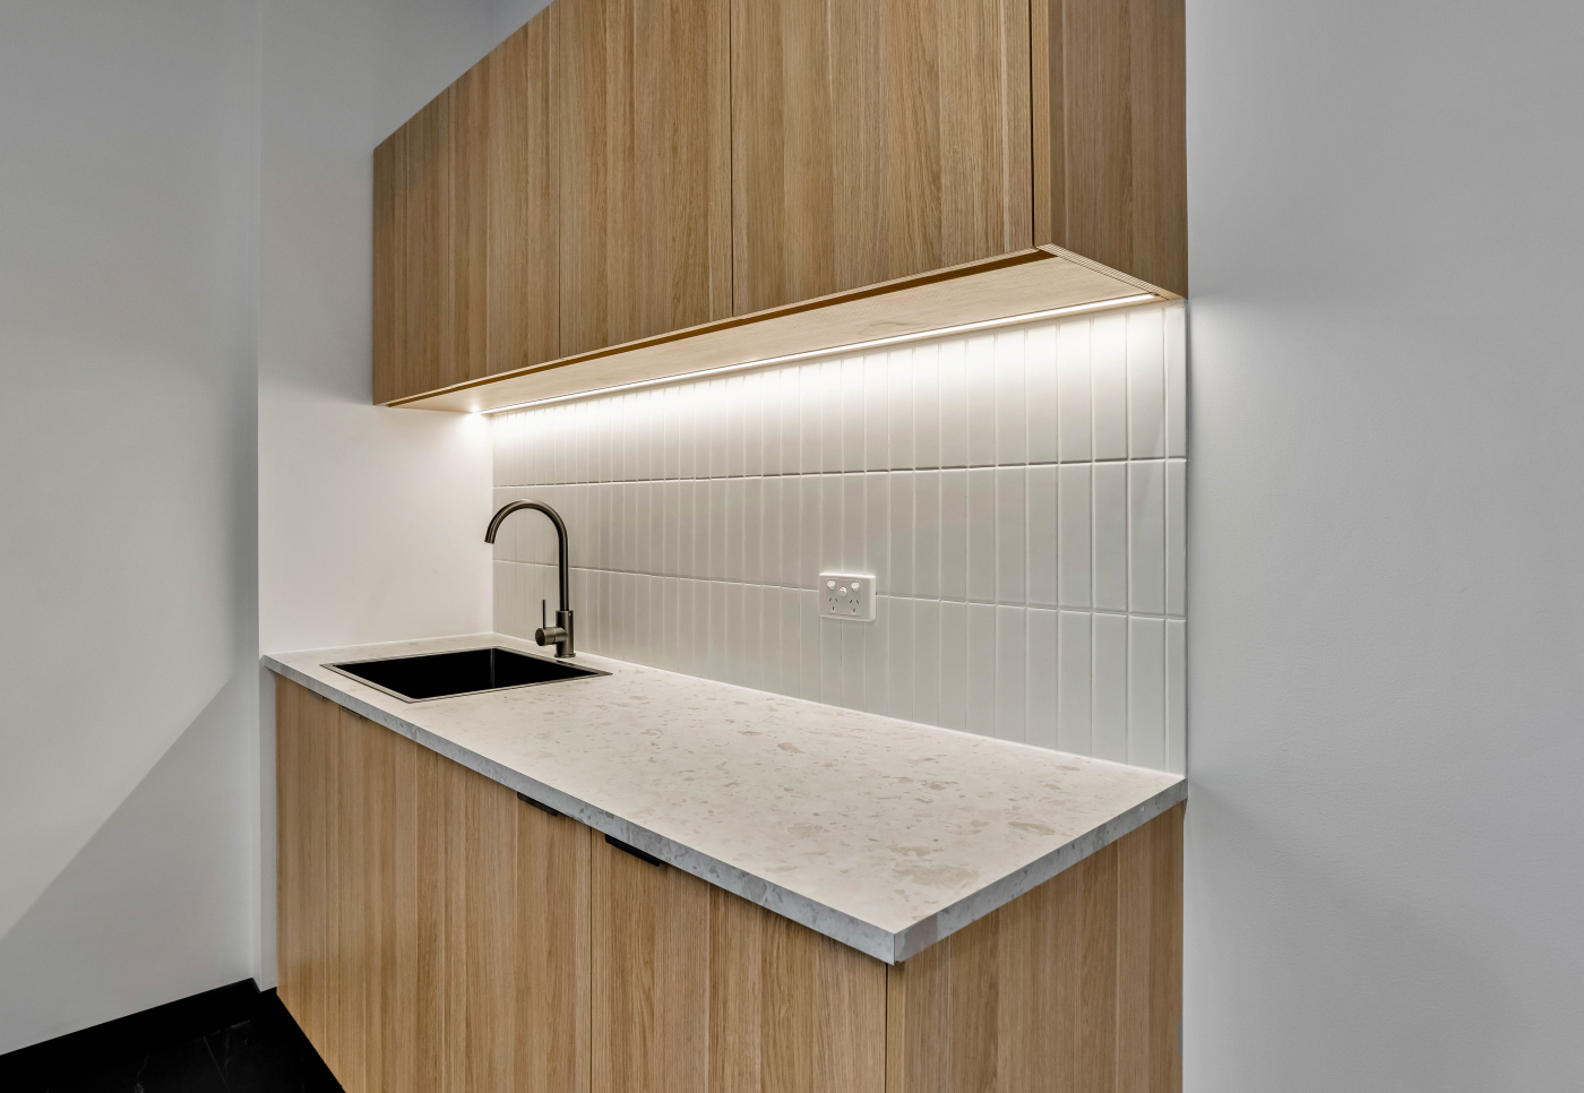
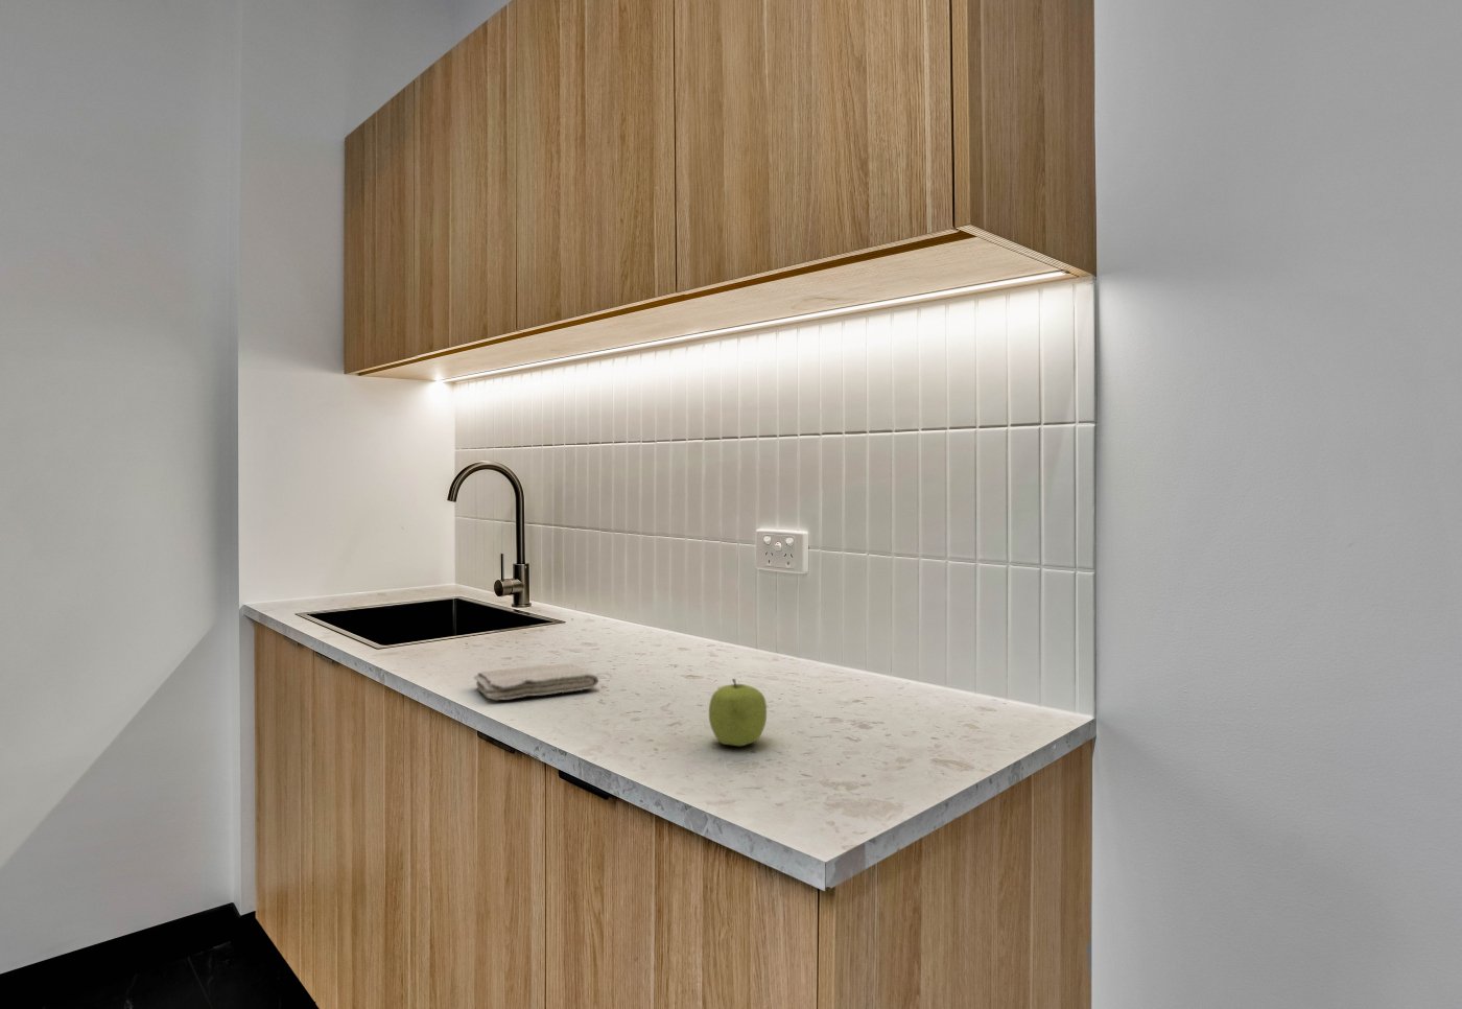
+ washcloth [473,662,600,701]
+ fruit [708,678,768,747]
